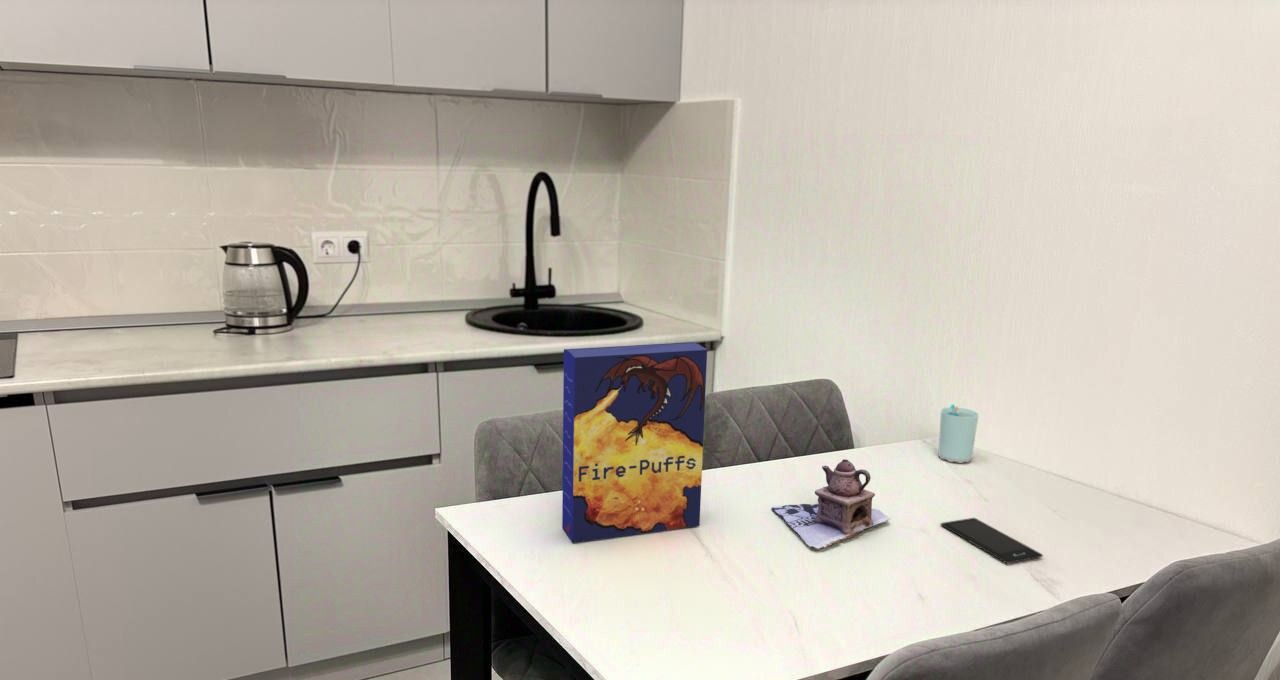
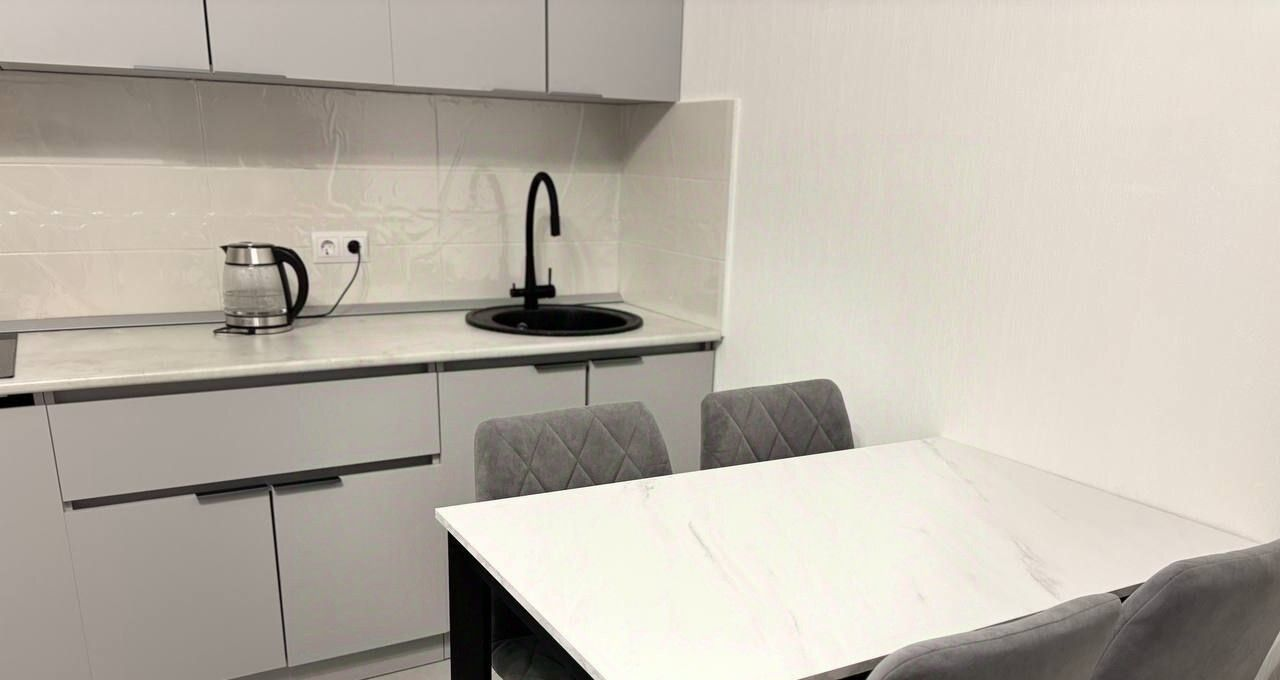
- cup [938,403,980,464]
- smartphone [940,517,1044,564]
- teapot [771,458,891,552]
- cereal box [561,341,708,544]
